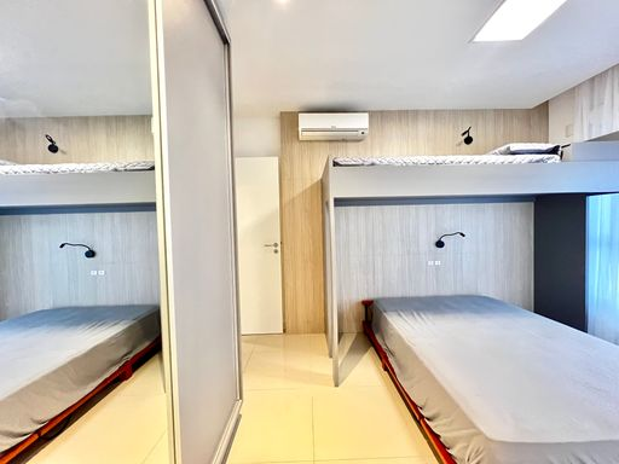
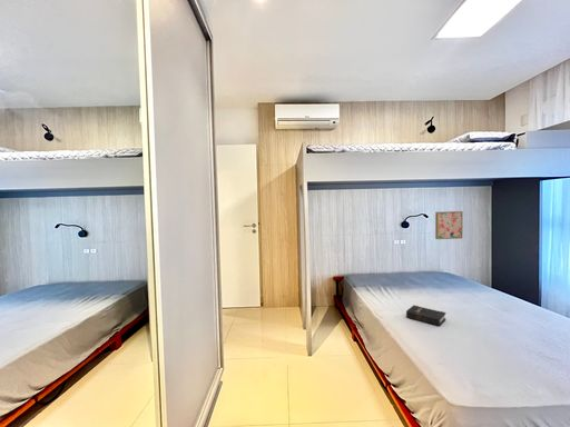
+ wall art [434,210,464,240]
+ hardback book [405,304,446,327]
